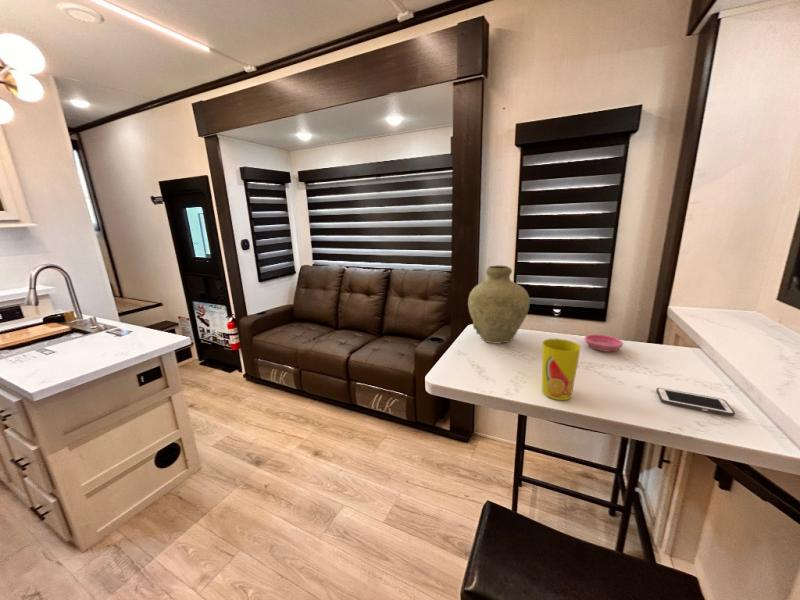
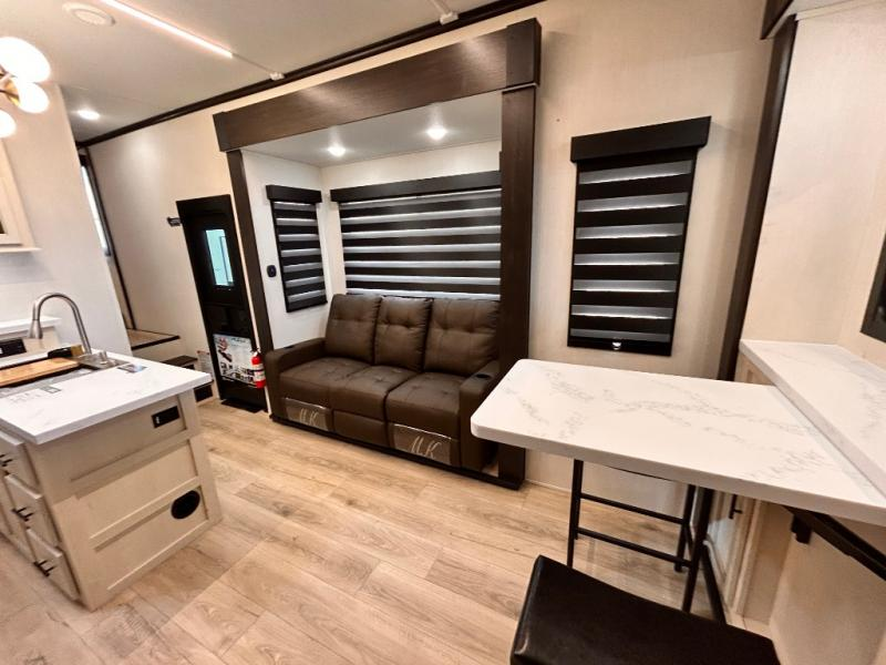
- saucer [583,333,624,353]
- cell phone [655,387,736,417]
- cup [541,338,582,401]
- vase [467,264,531,344]
